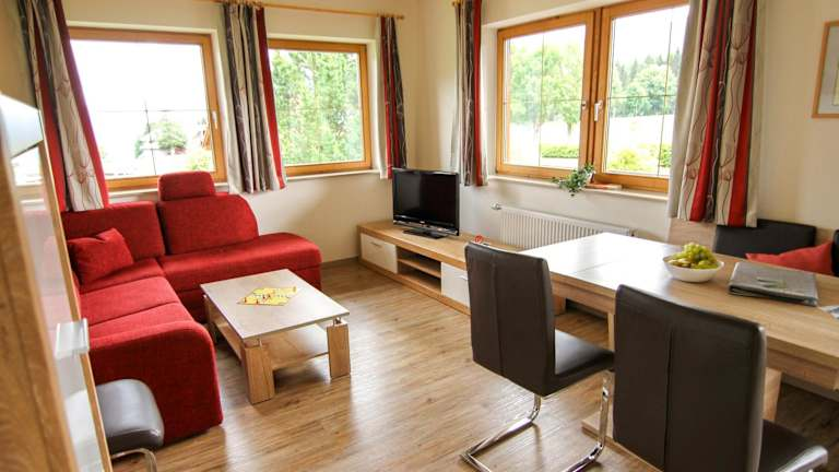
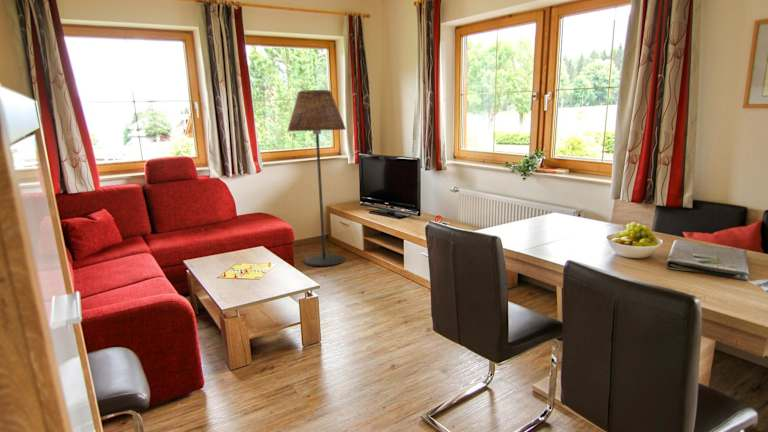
+ floor lamp [287,89,347,267]
